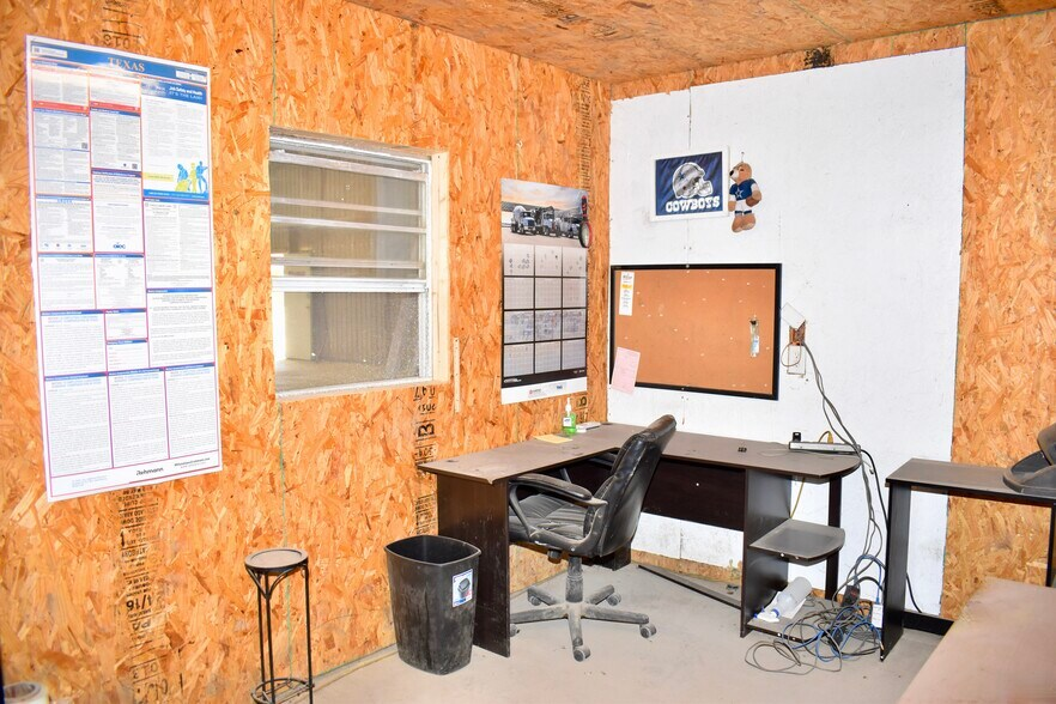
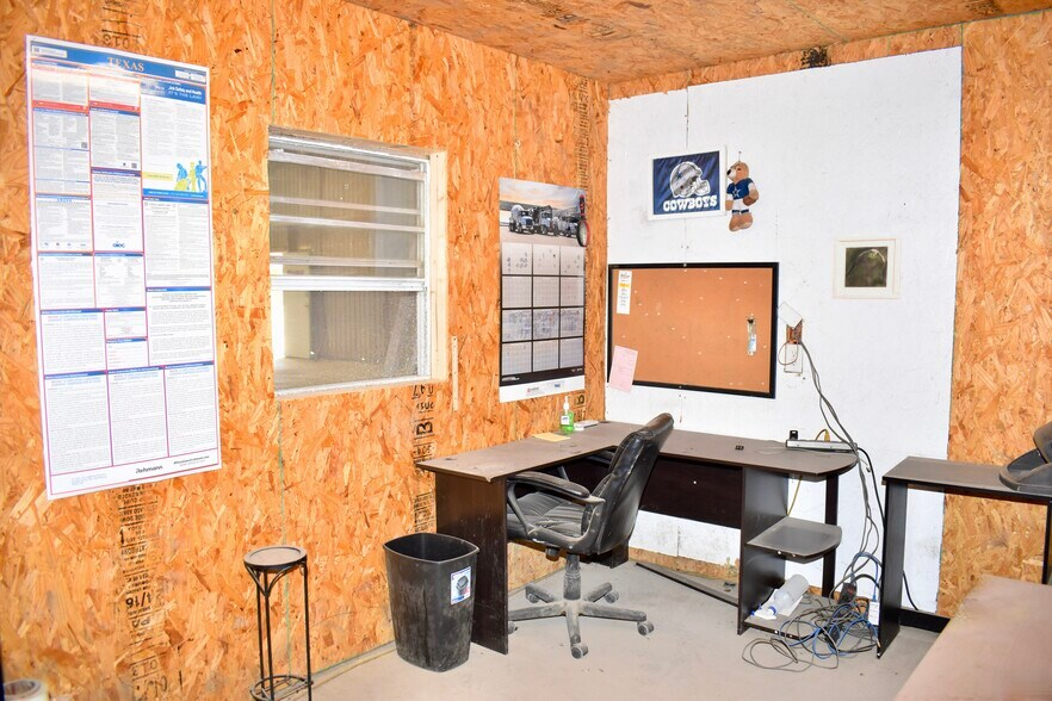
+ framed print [831,232,903,300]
